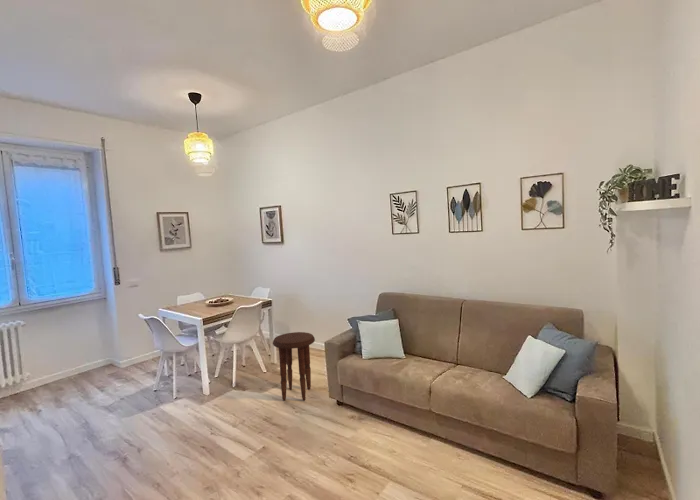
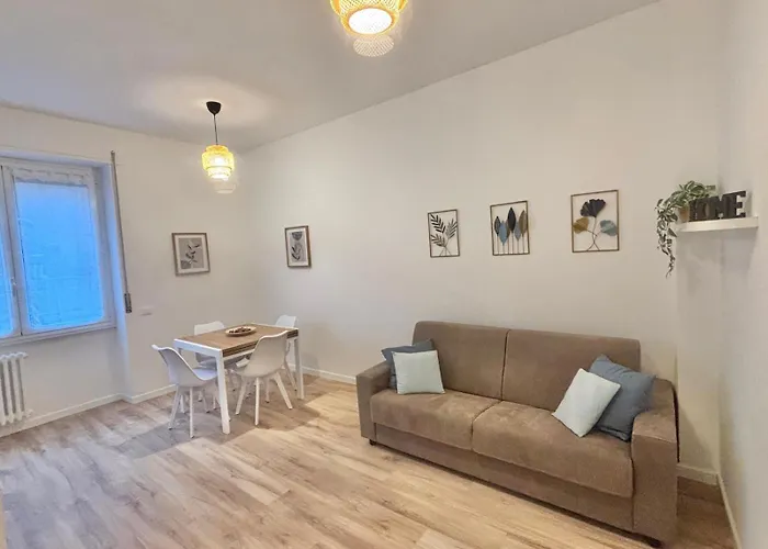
- side table [272,331,316,402]
